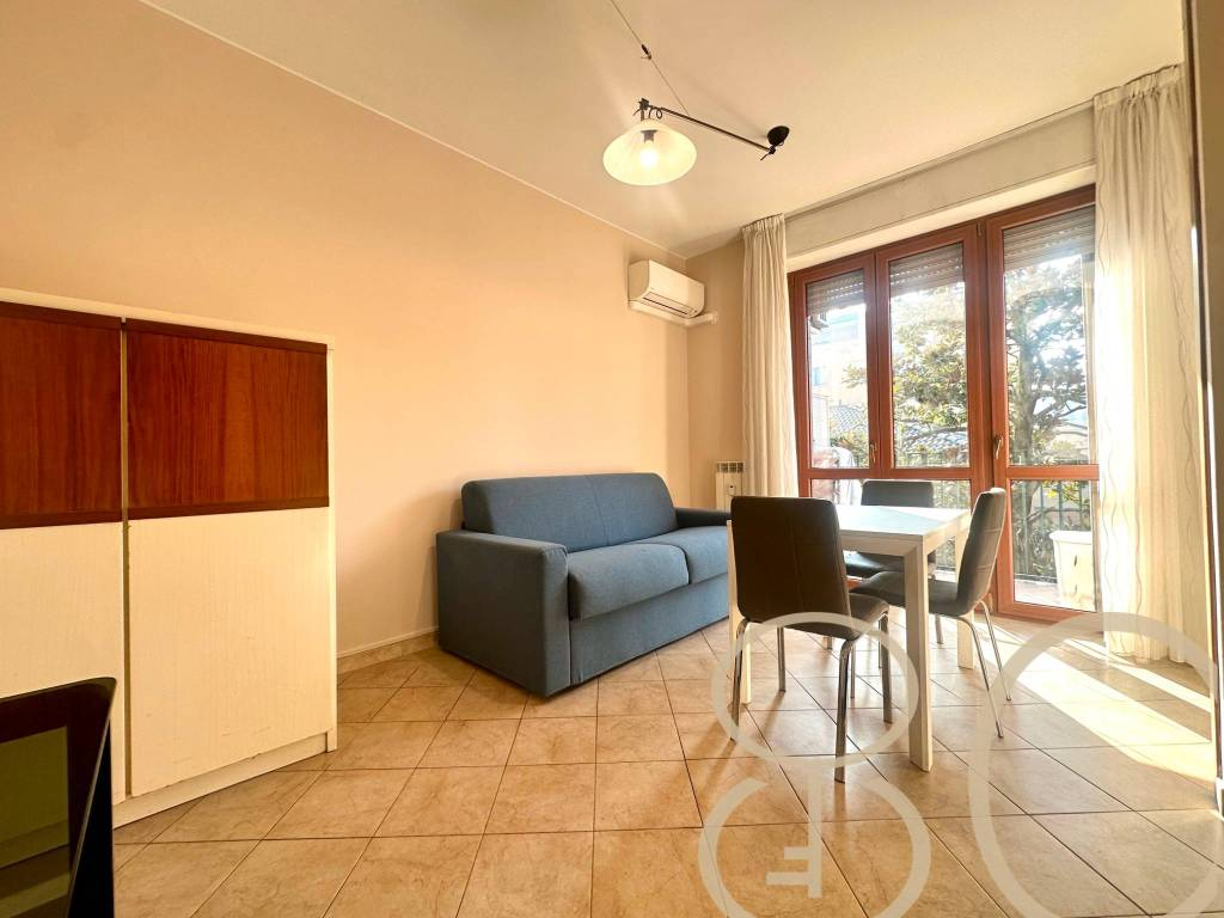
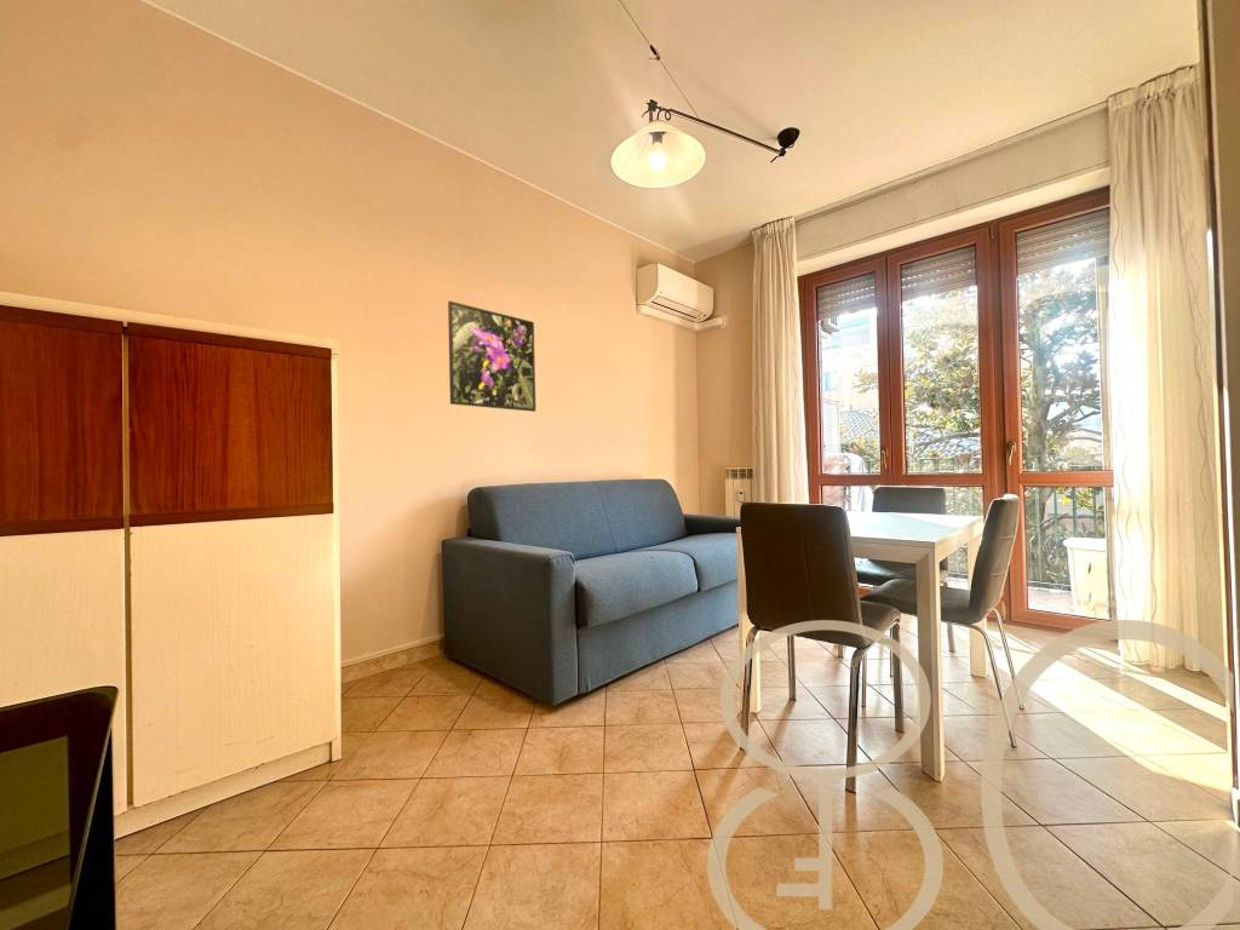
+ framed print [447,300,536,413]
